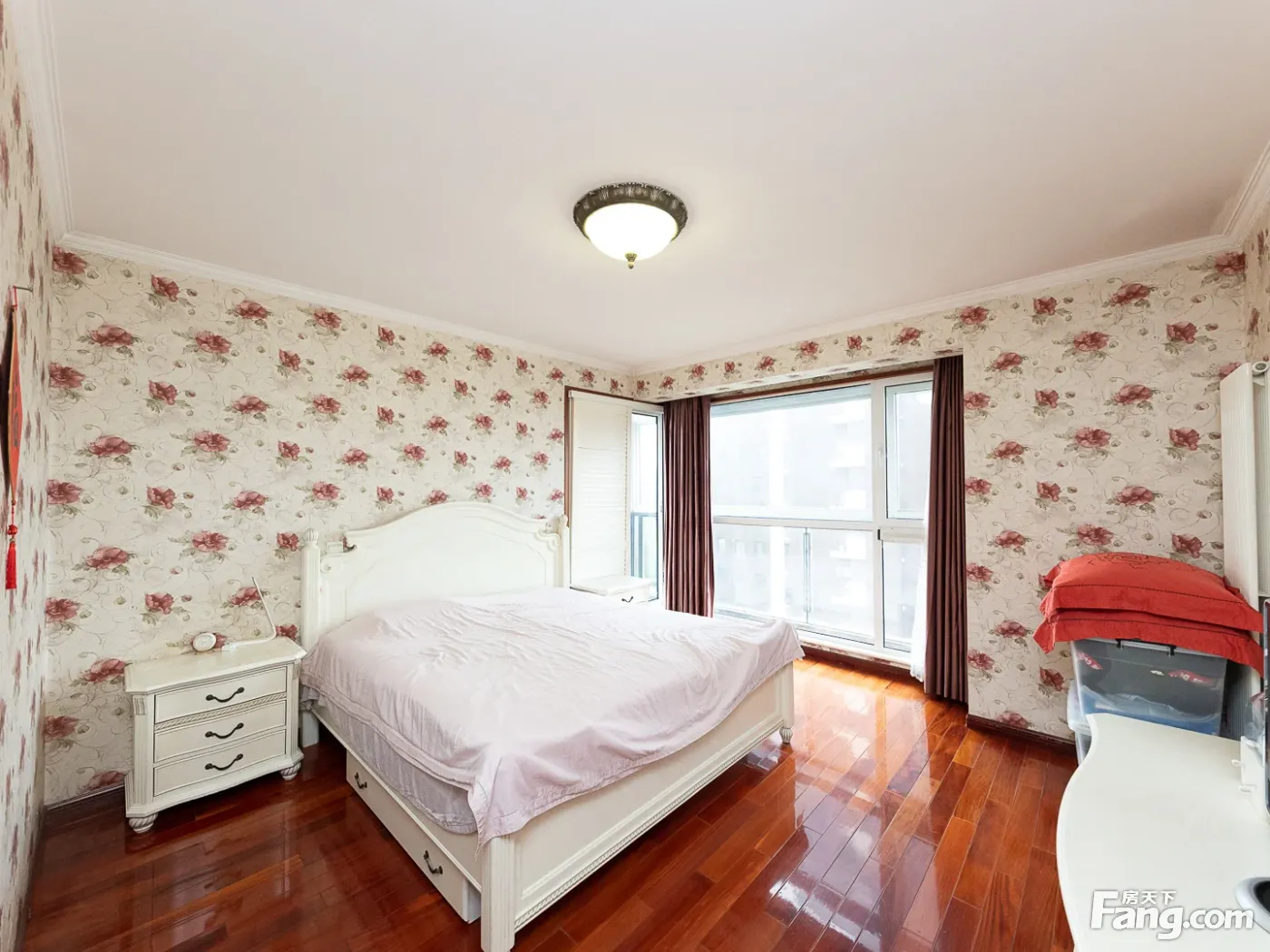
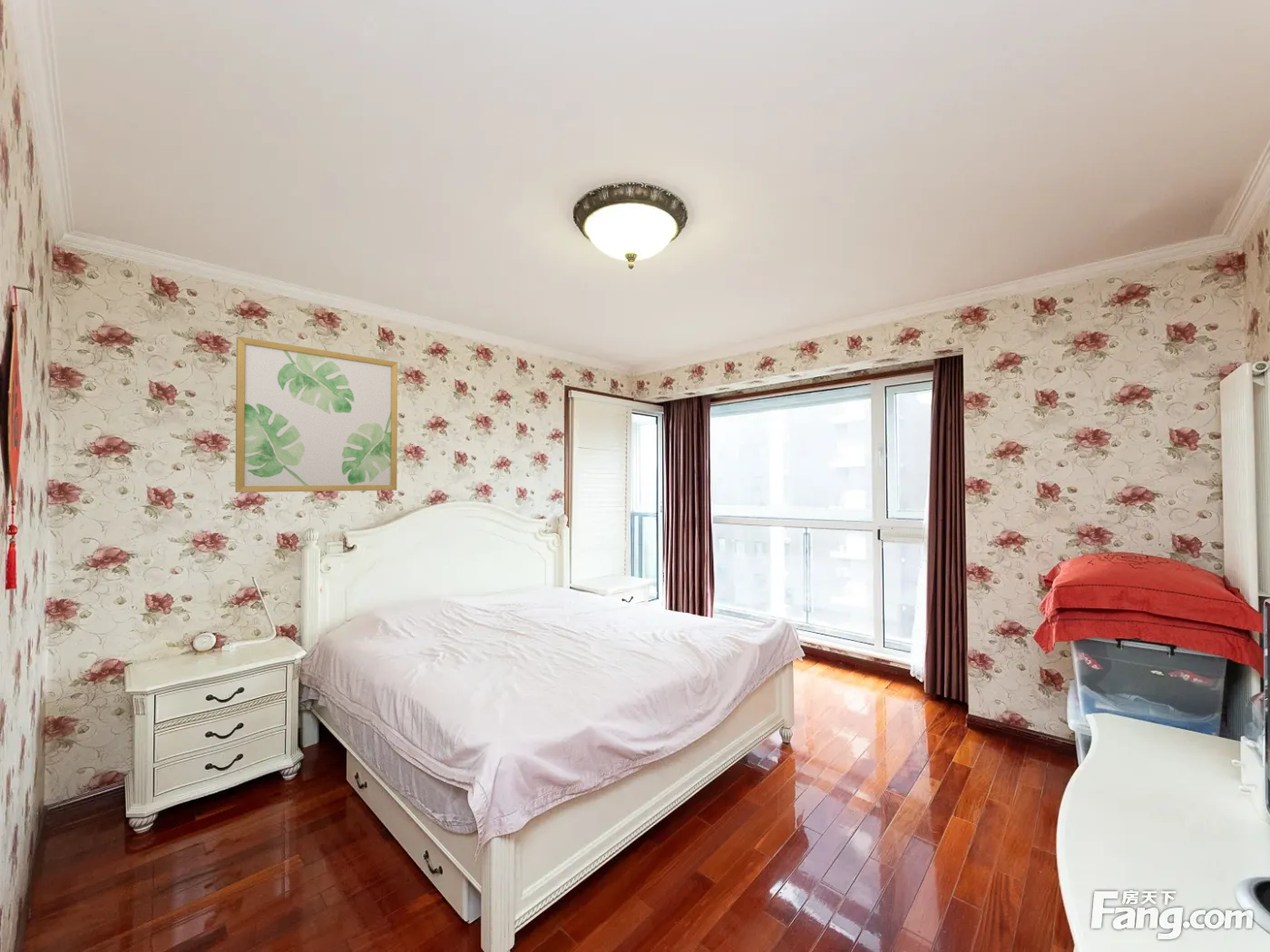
+ wall art [234,335,398,493]
